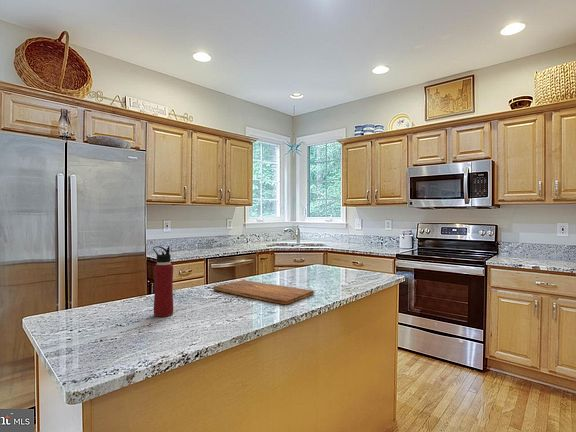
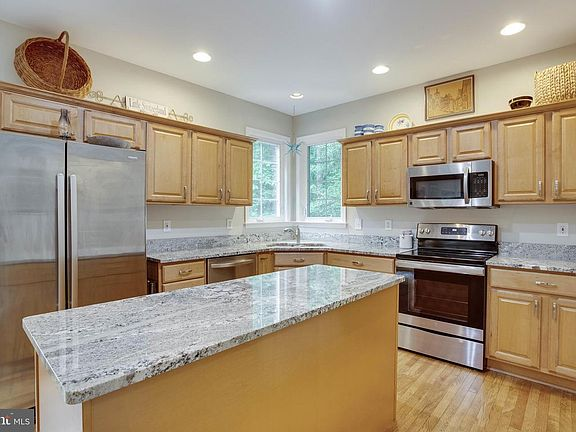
- cutting board [212,279,315,306]
- water bottle [152,245,174,318]
